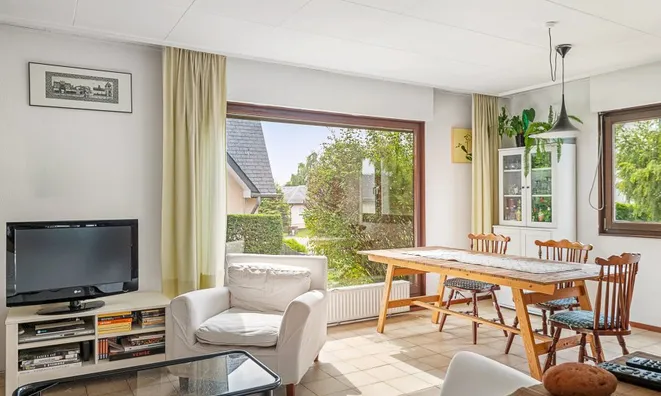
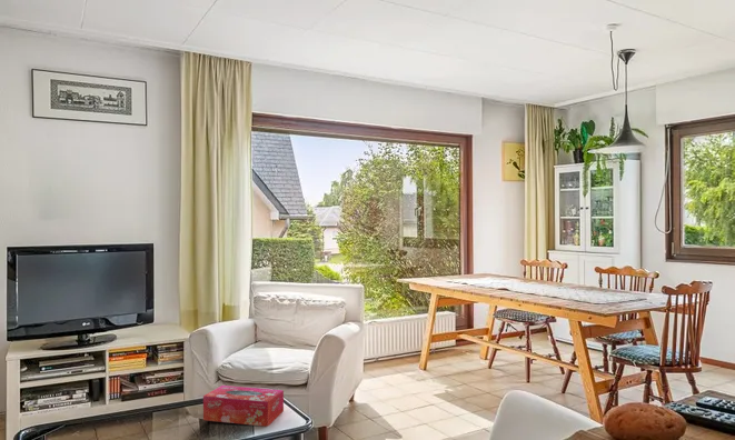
+ tissue box [202,384,285,428]
